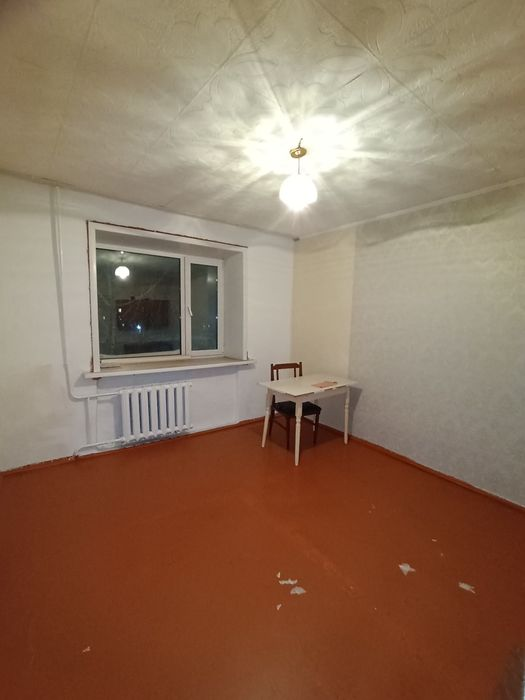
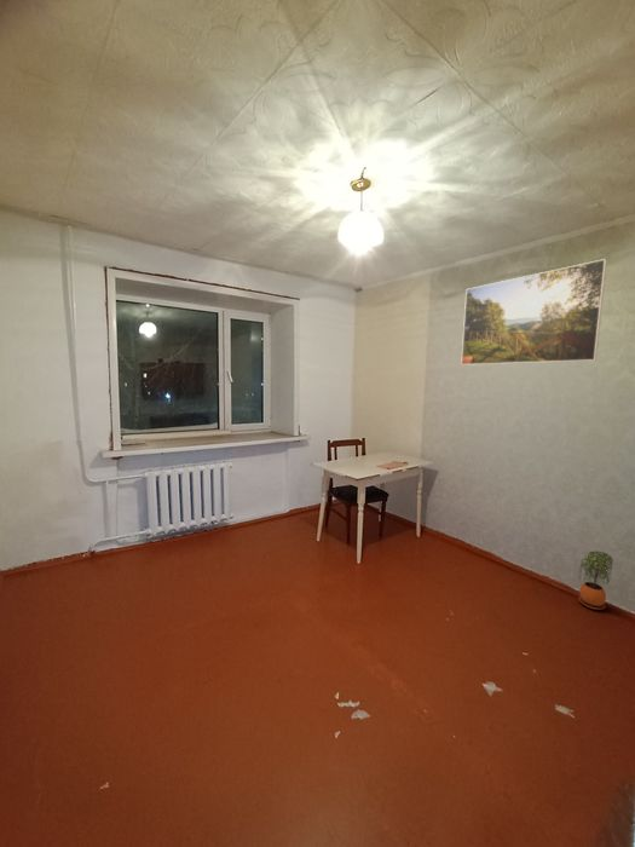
+ potted plant [577,551,614,611]
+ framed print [460,258,608,367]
